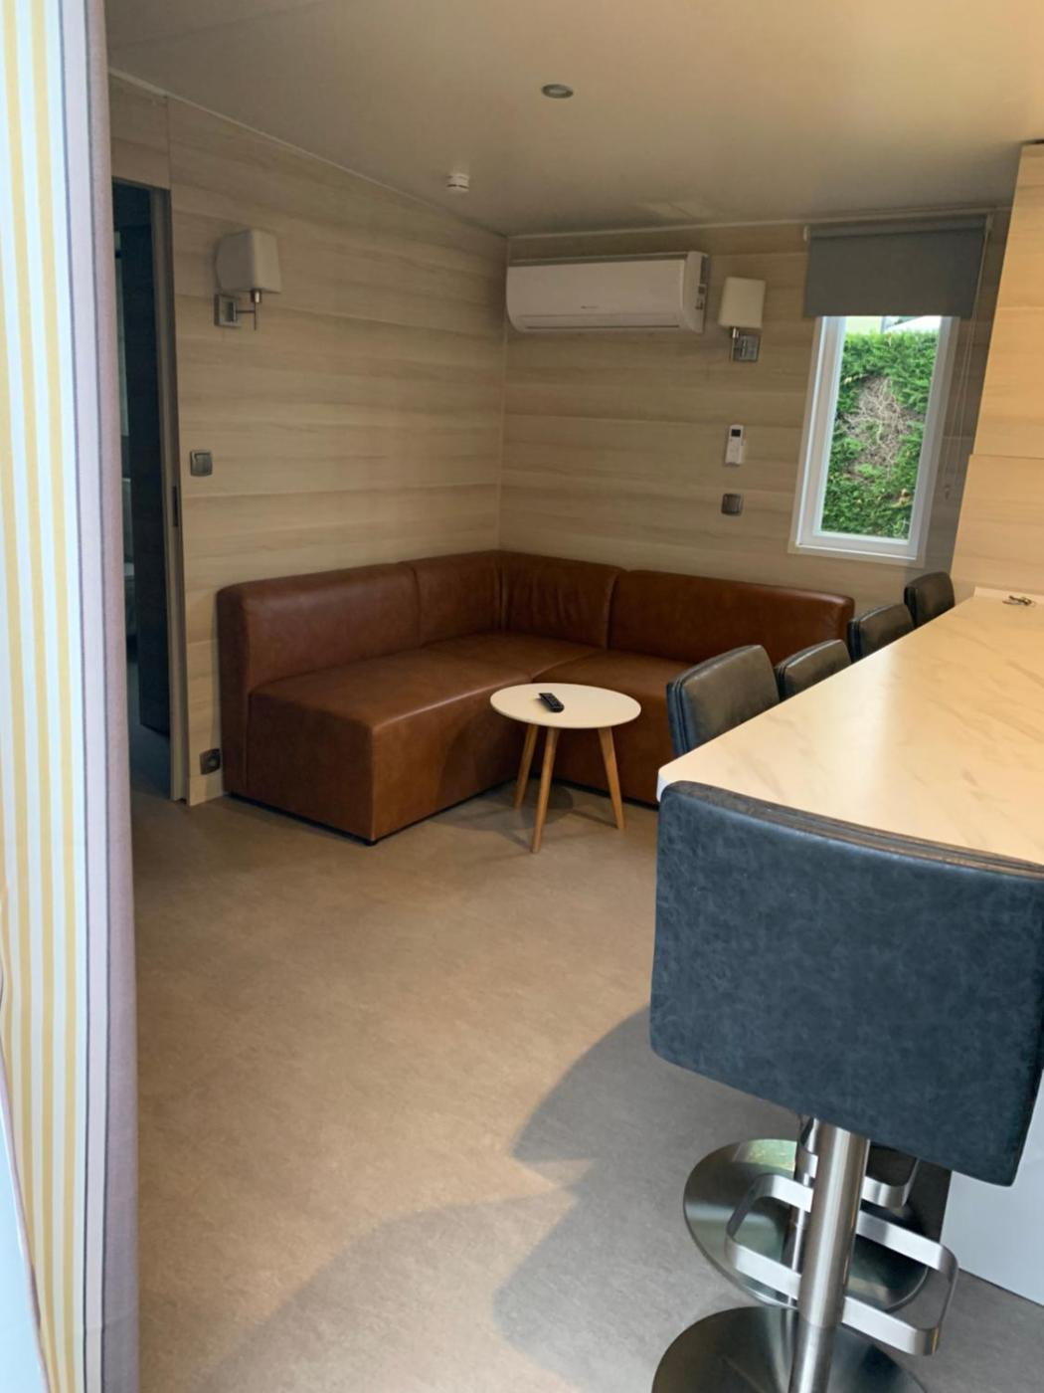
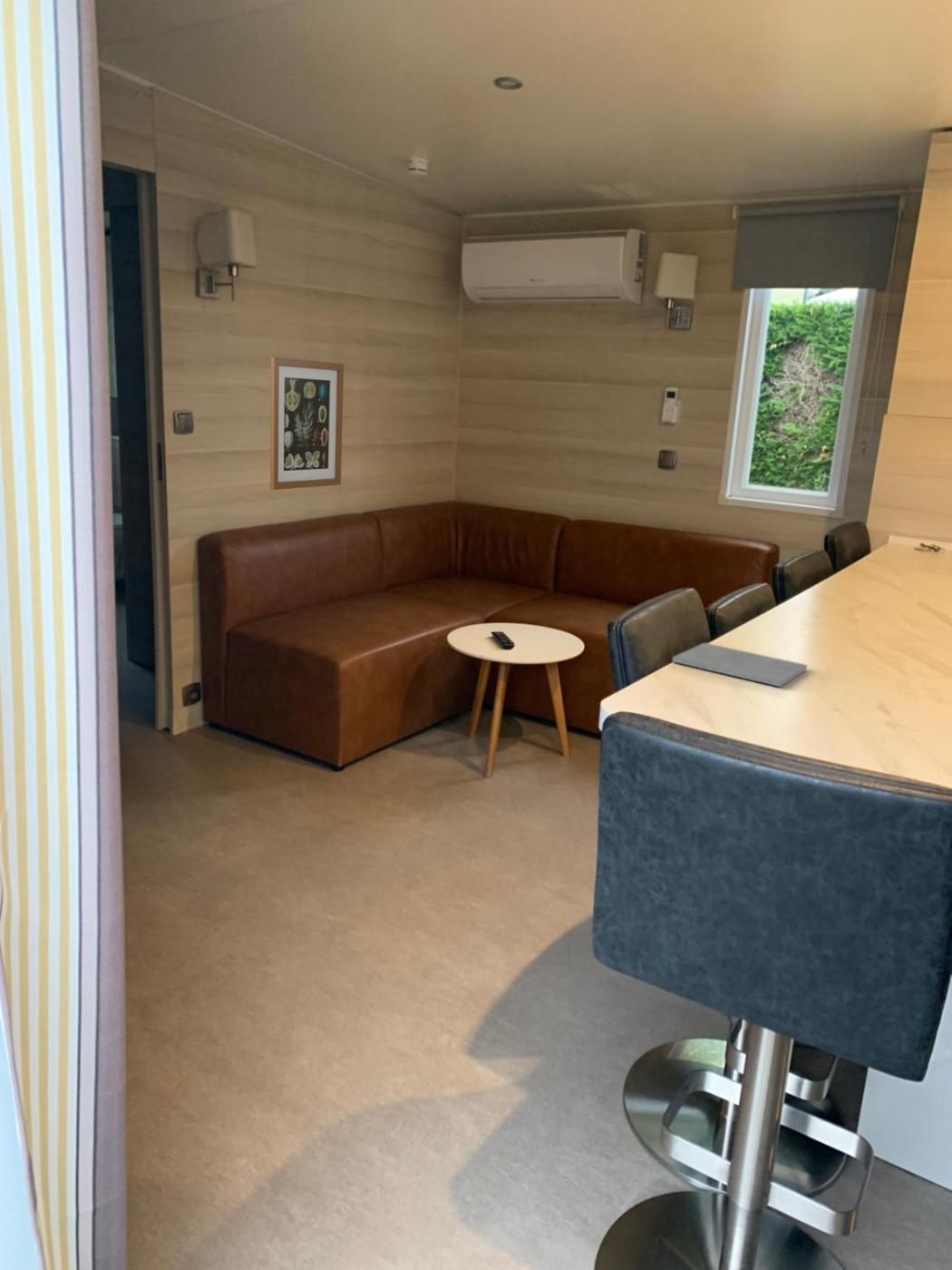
+ wall art [269,357,345,491]
+ notepad [671,641,808,688]
